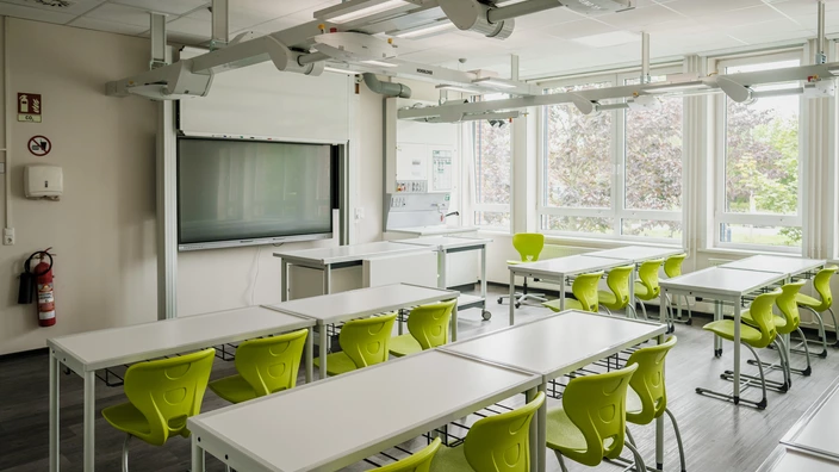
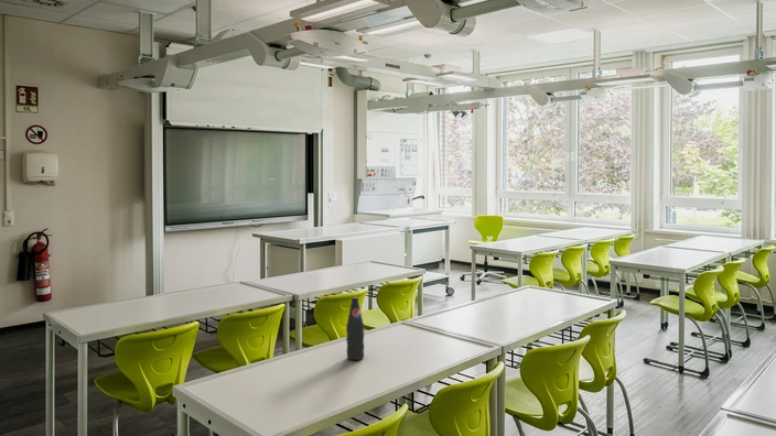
+ bottle [345,296,365,361]
